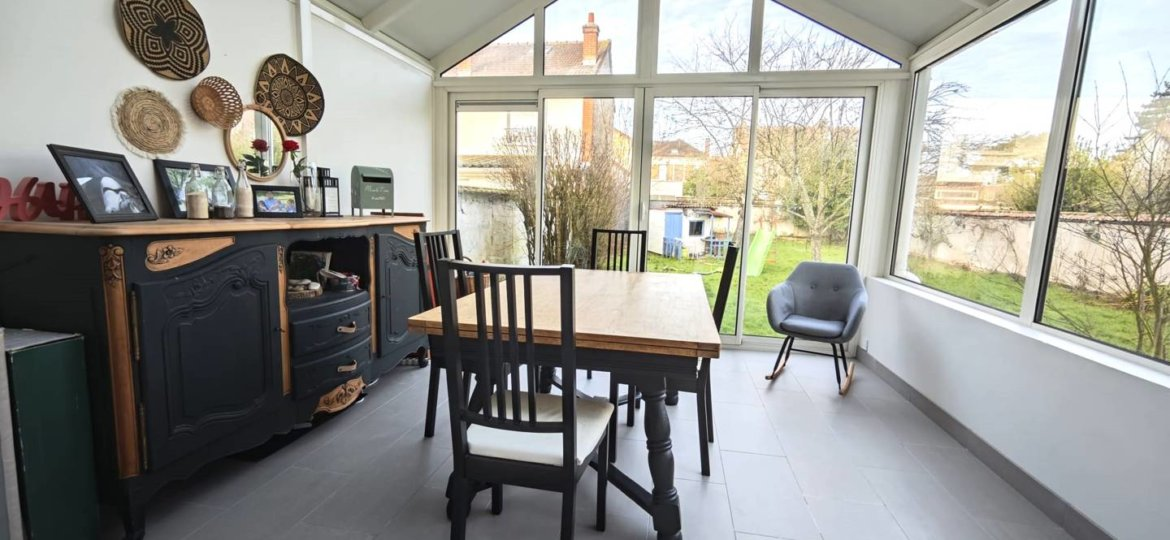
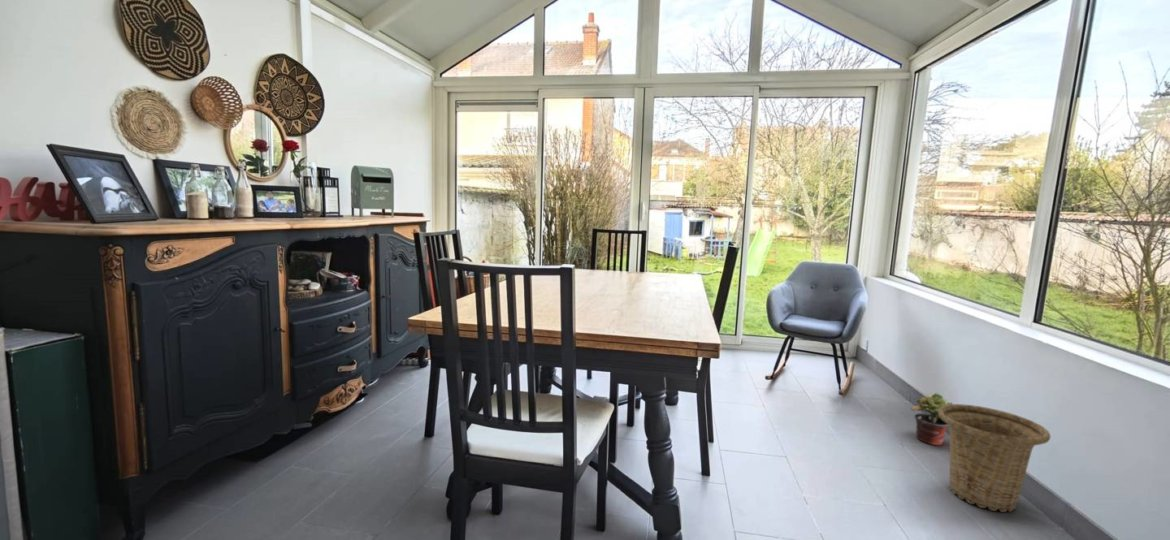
+ potted plant [910,392,953,446]
+ basket [938,403,1051,513]
